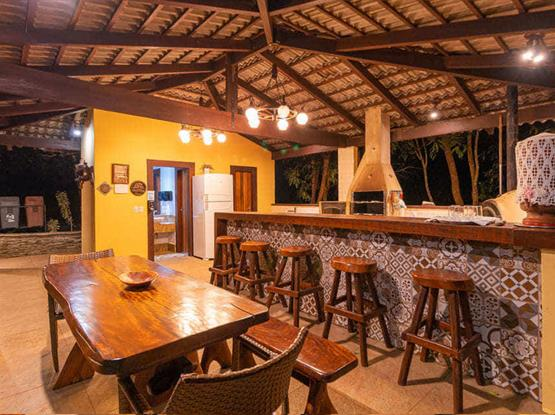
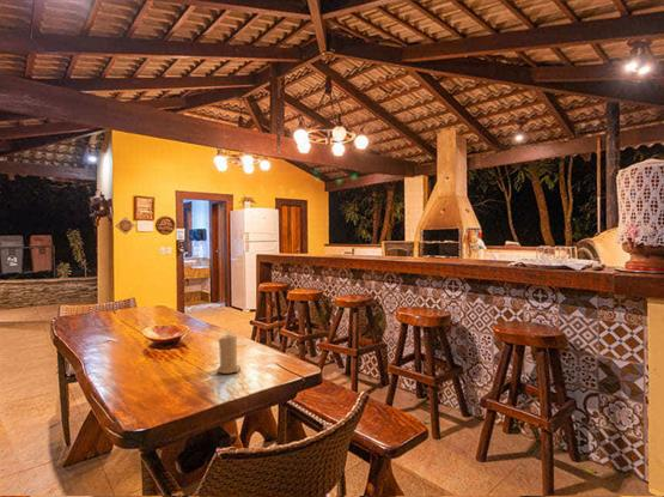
+ candle [215,333,242,375]
